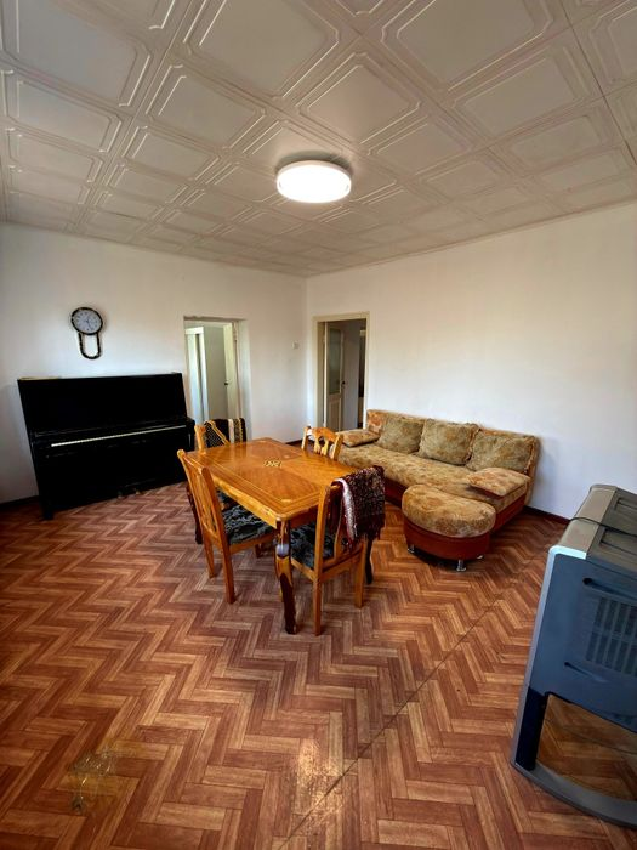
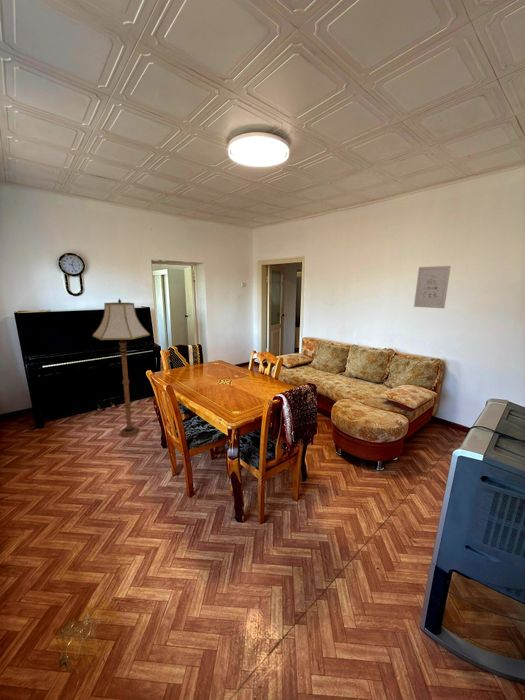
+ wall art [413,265,451,309]
+ floor lamp [91,297,151,438]
